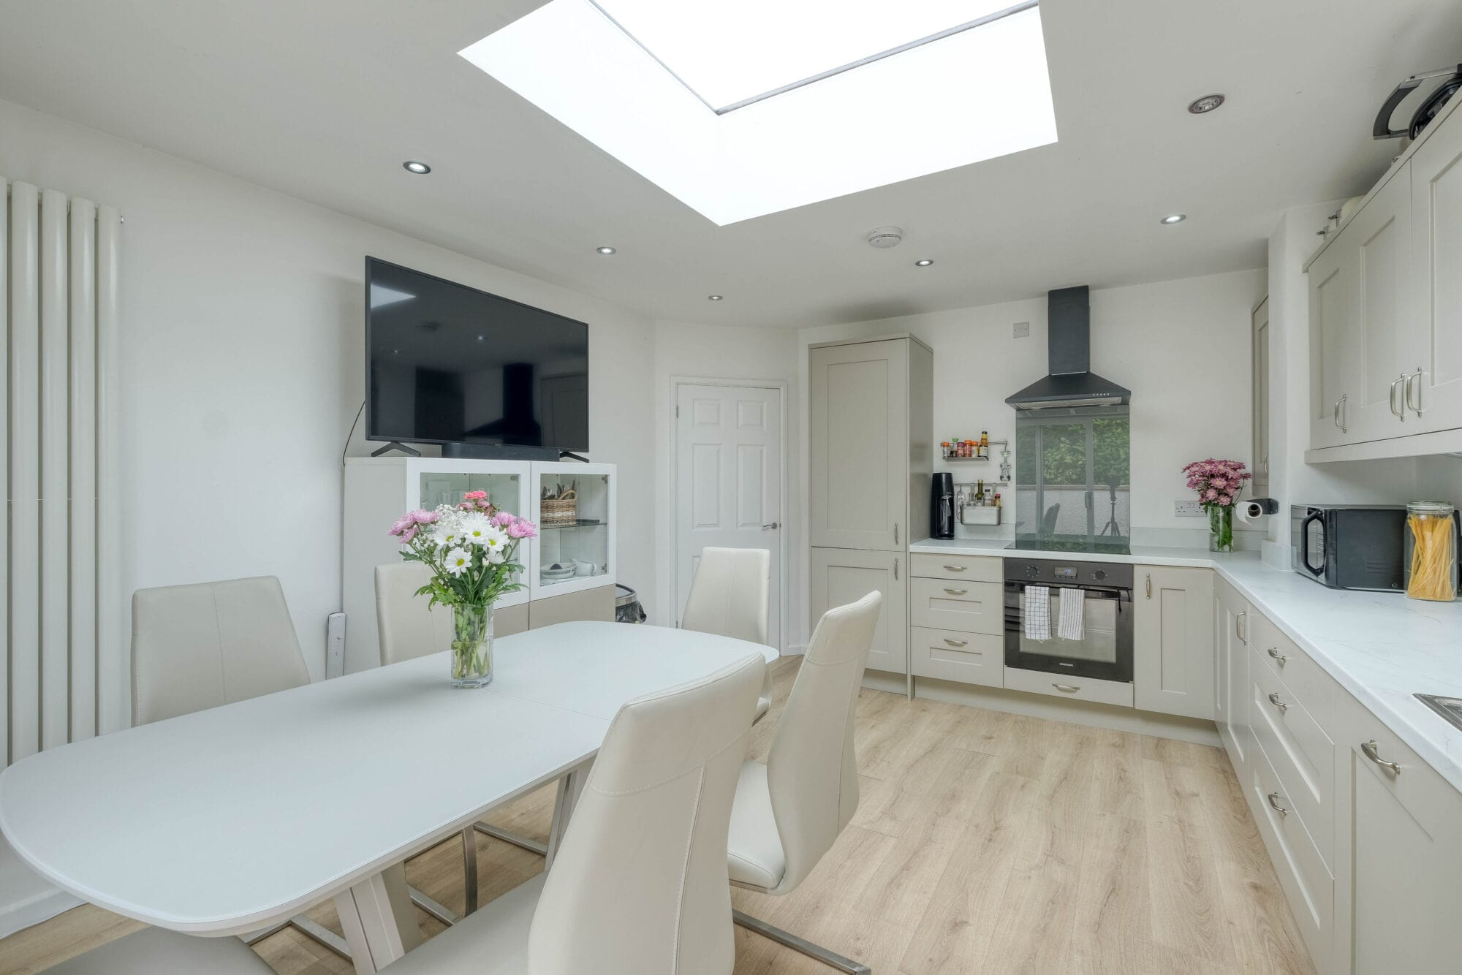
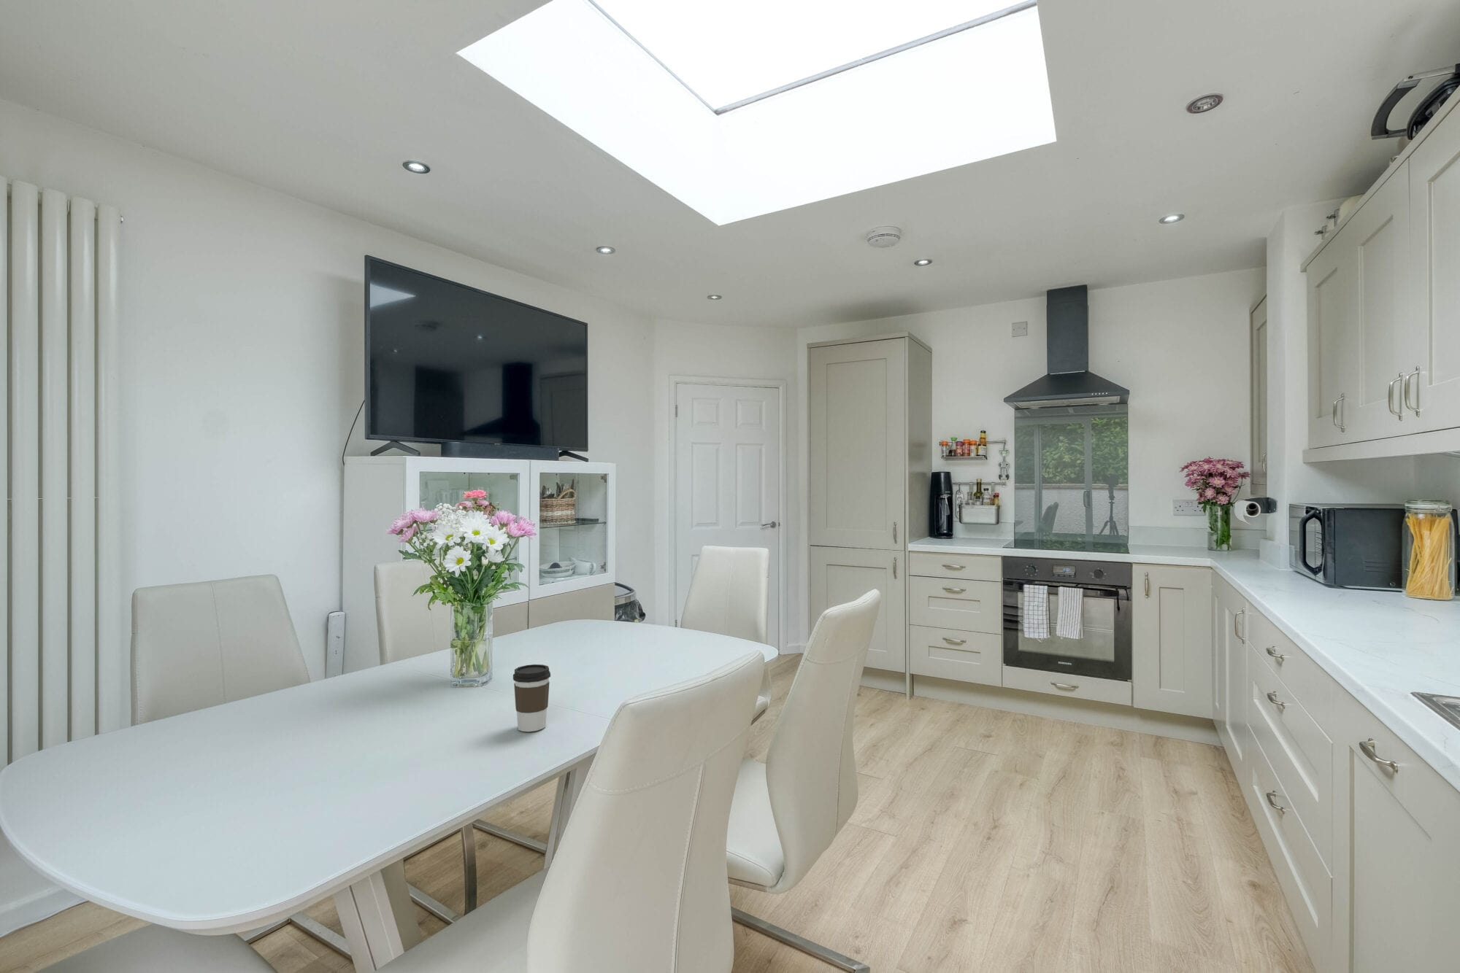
+ coffee cup [513,664,551,732]
